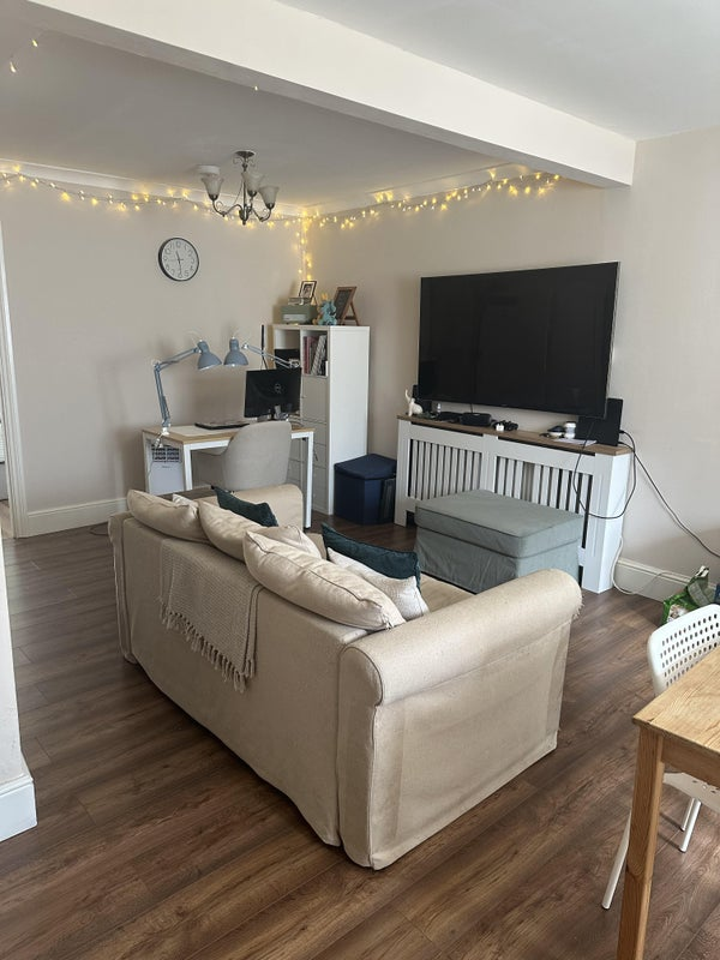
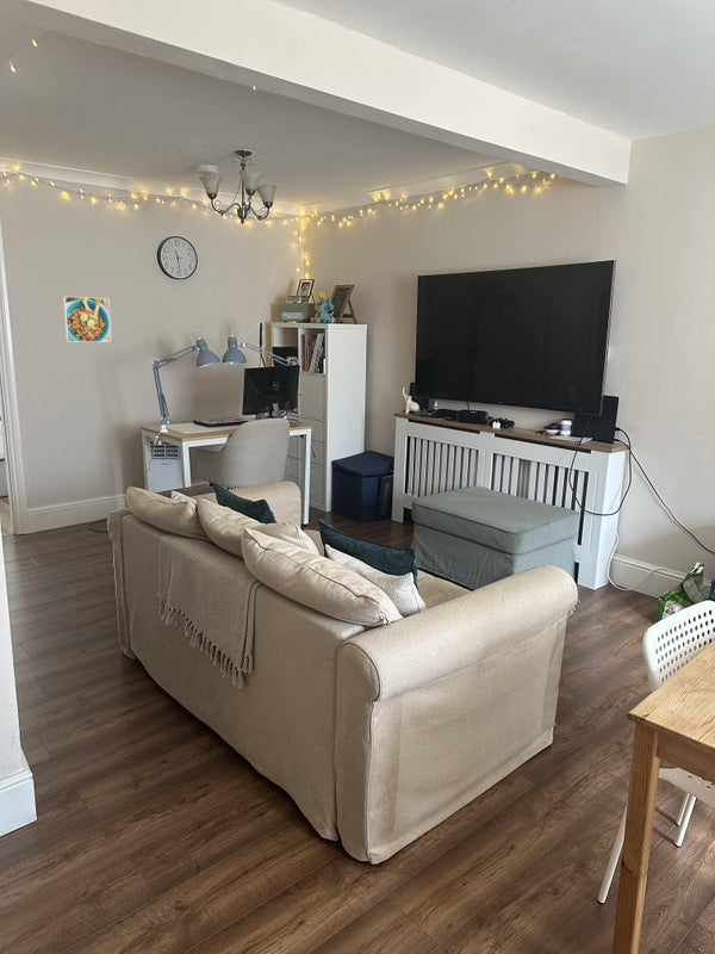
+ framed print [62,296,112,343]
